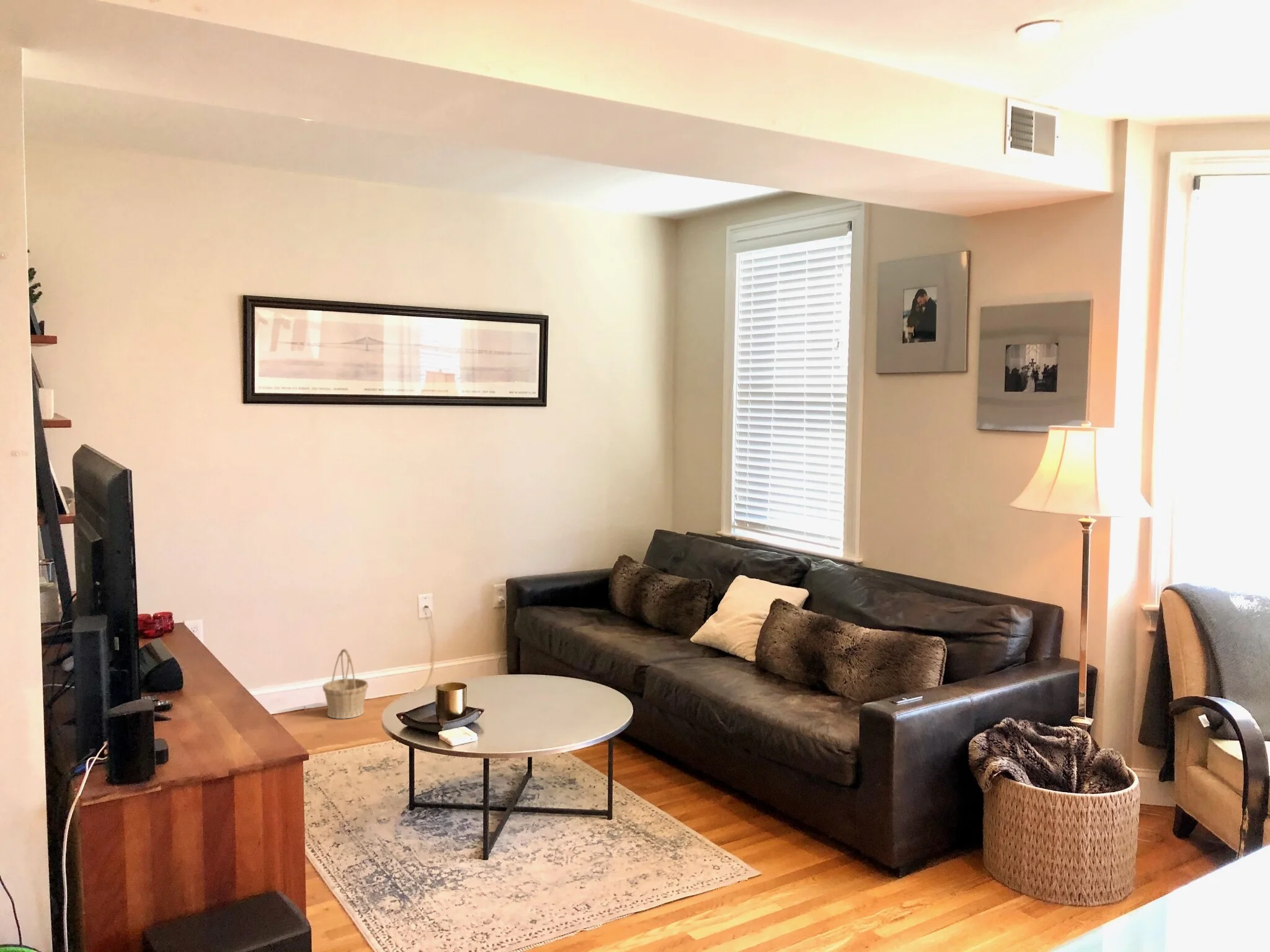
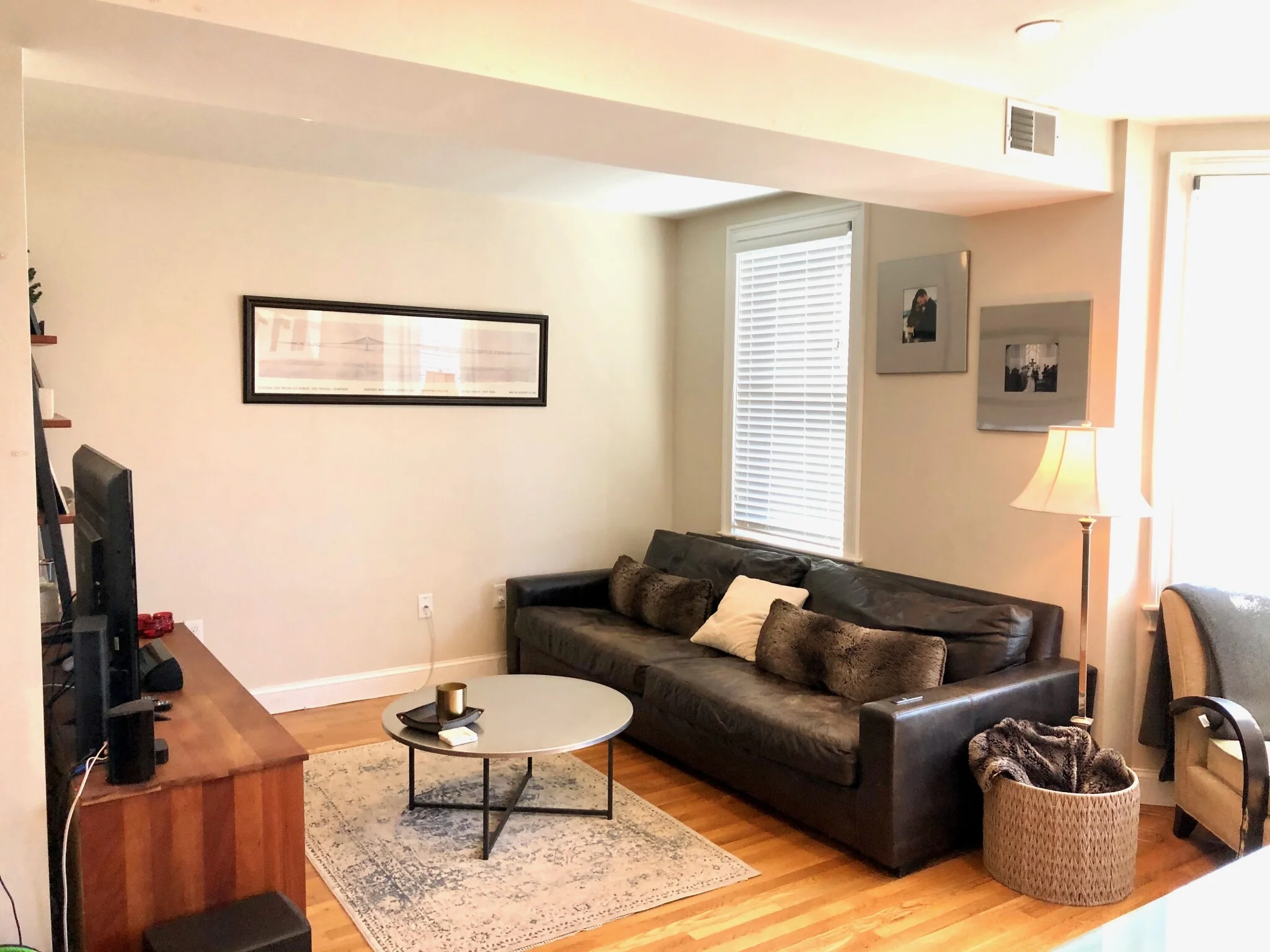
- basket [322,648,369,720]
